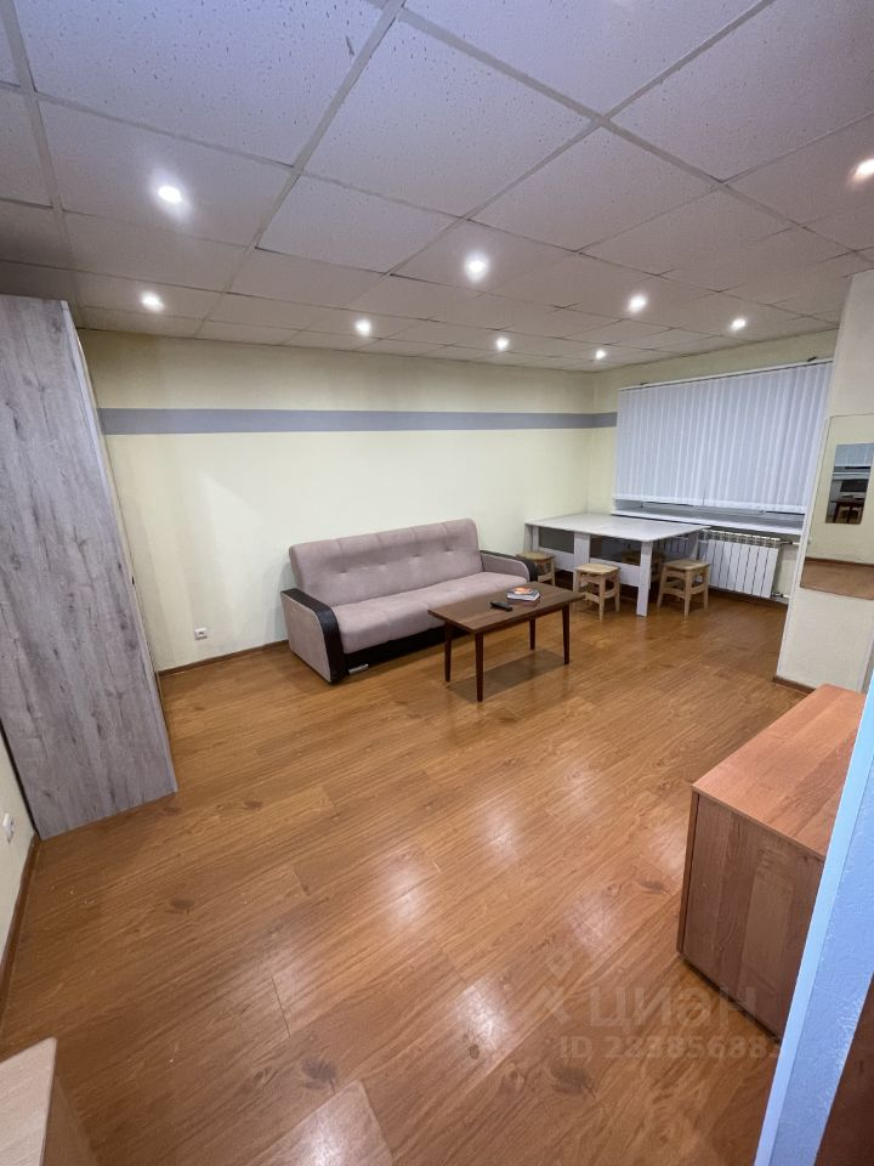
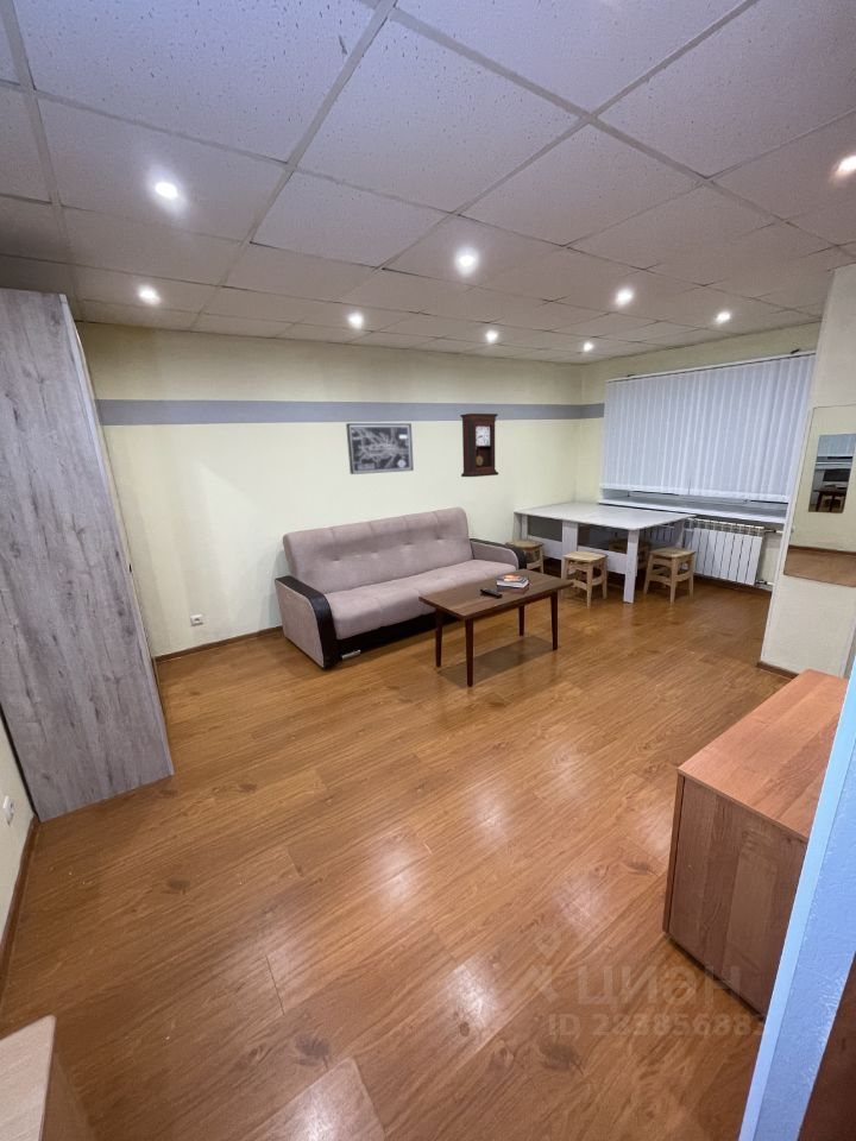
+ wall art [345,422,415,475]
+ pendulum clock [459,412,499,478]
